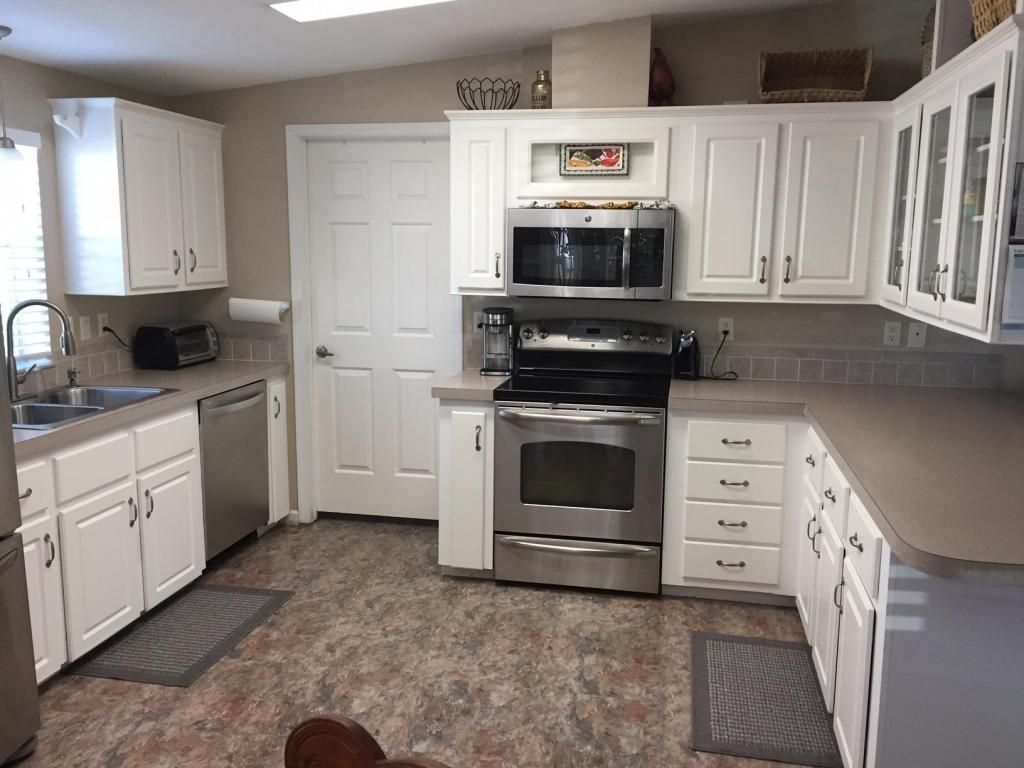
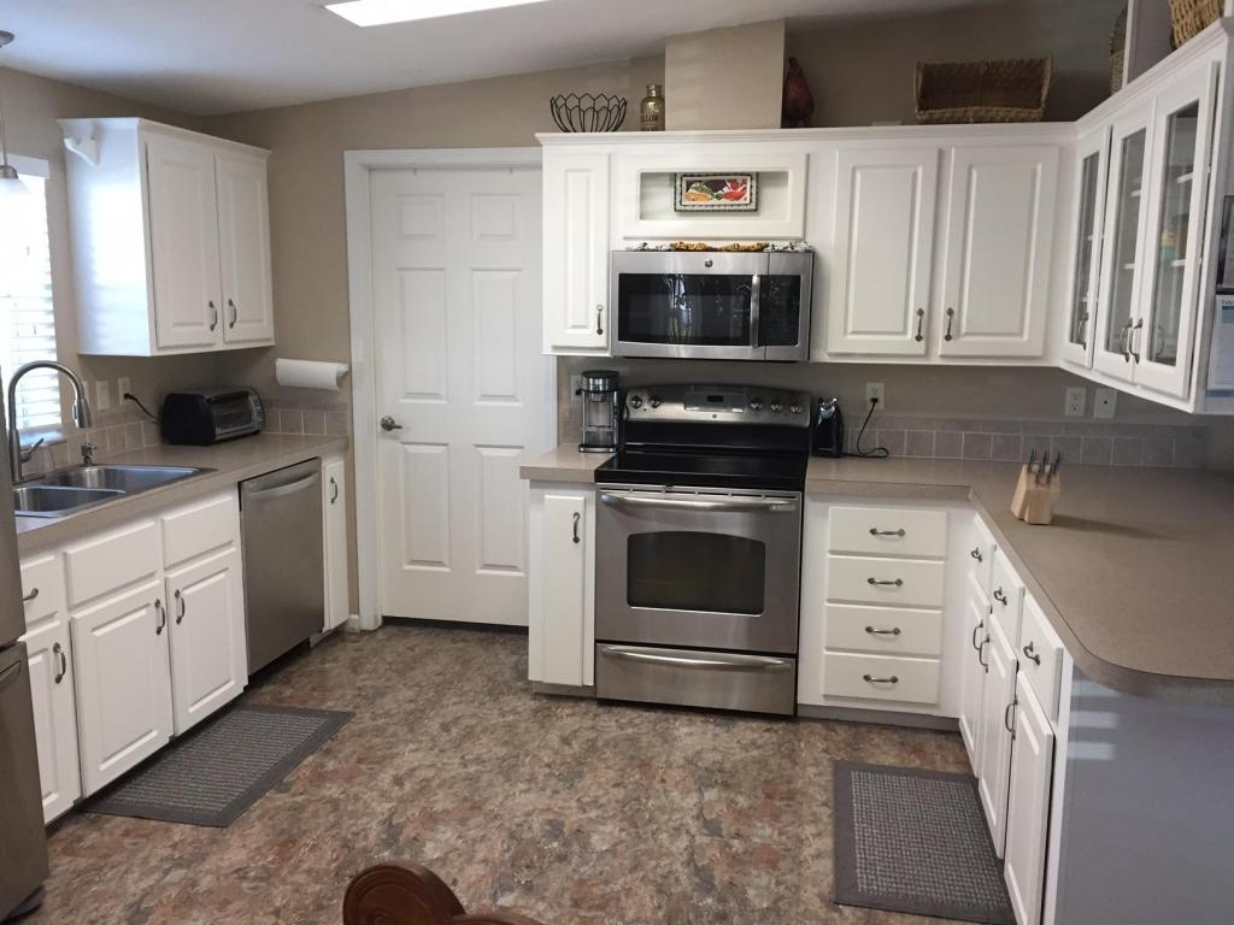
+ knife block [1010,447,1064,525]
